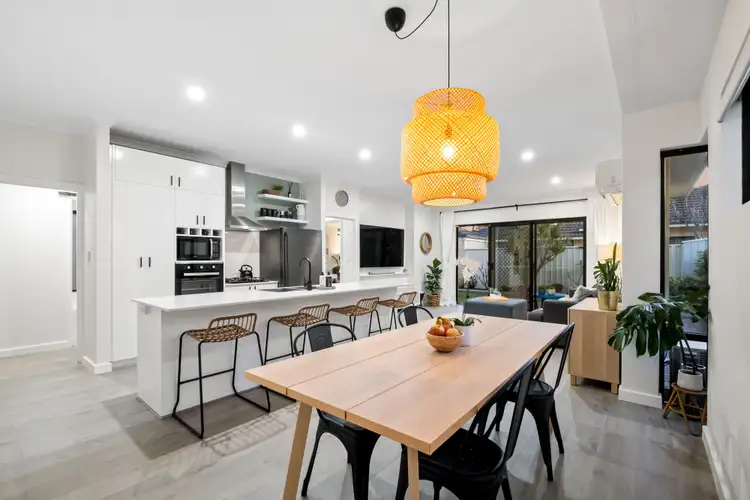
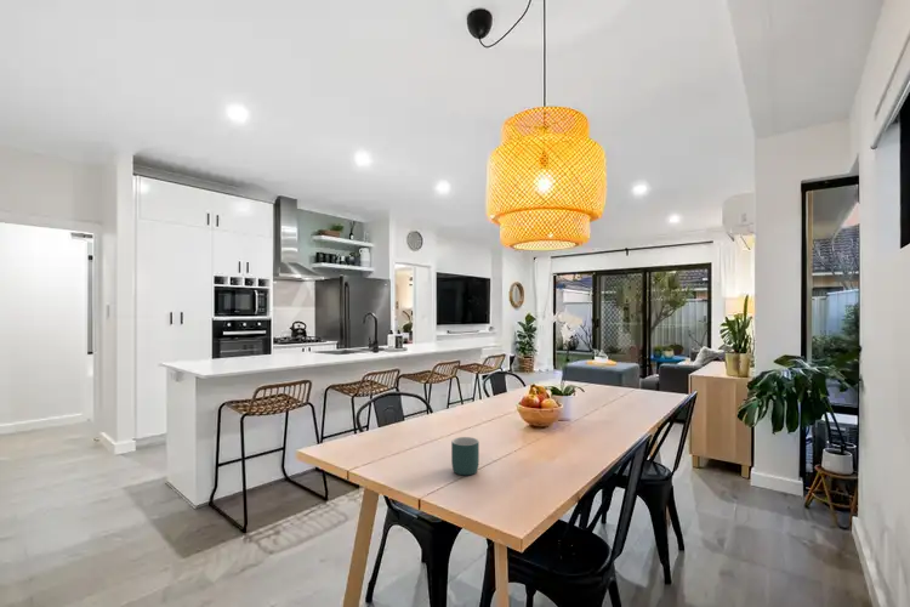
+ mug [450,436,480,476]
